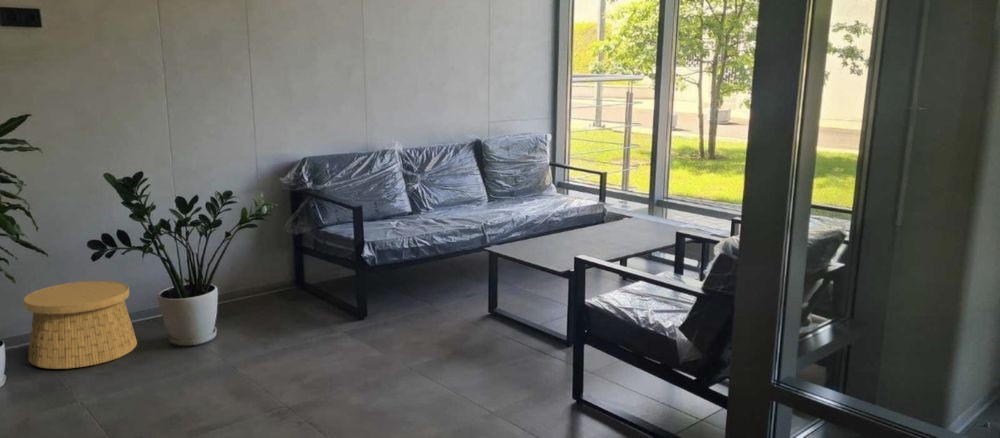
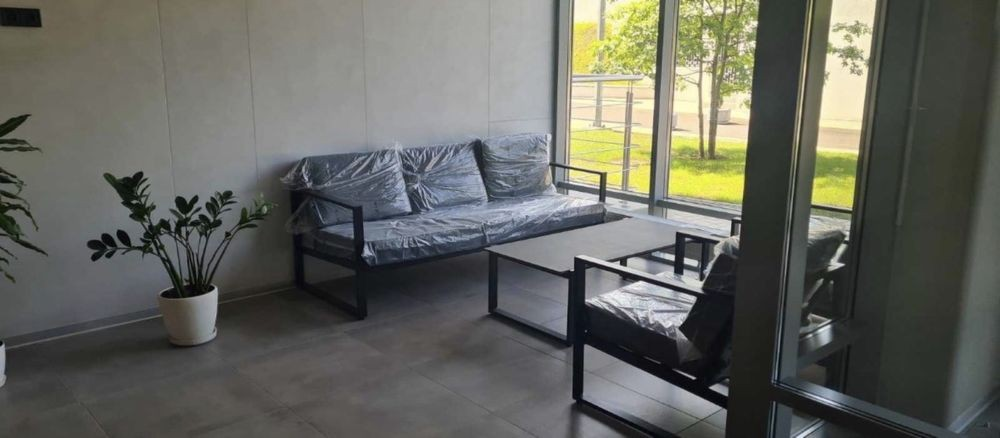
- basket [23,280,138,370]
